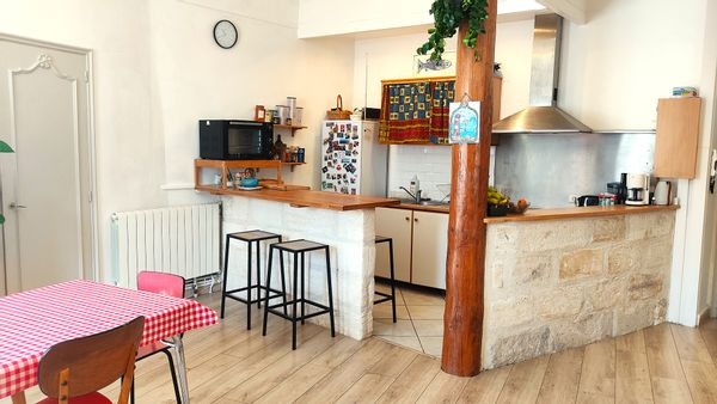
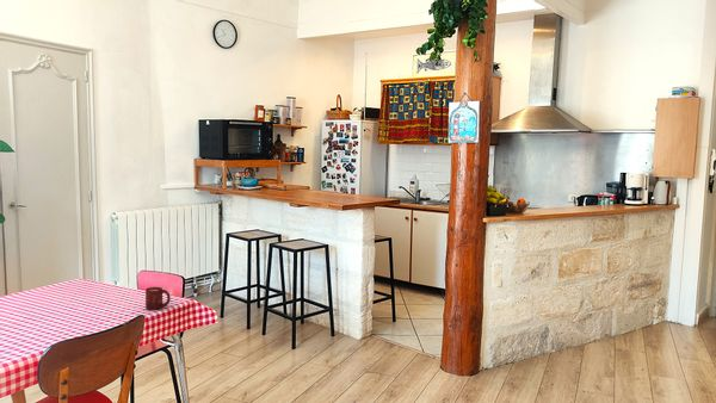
+ cup [144,286,172,311]
